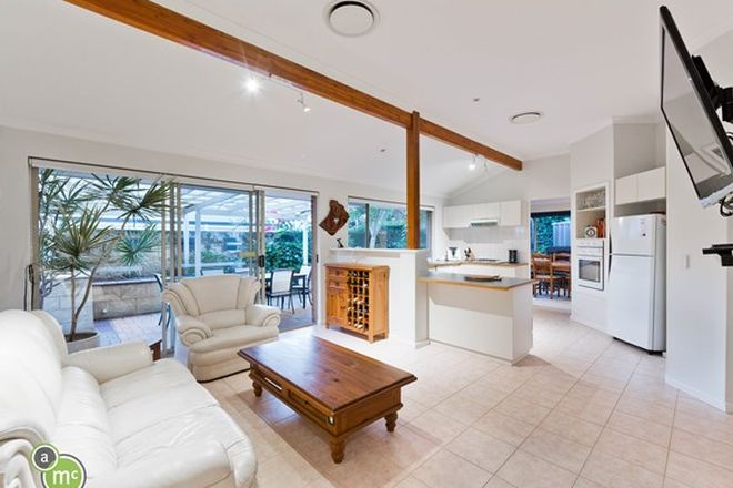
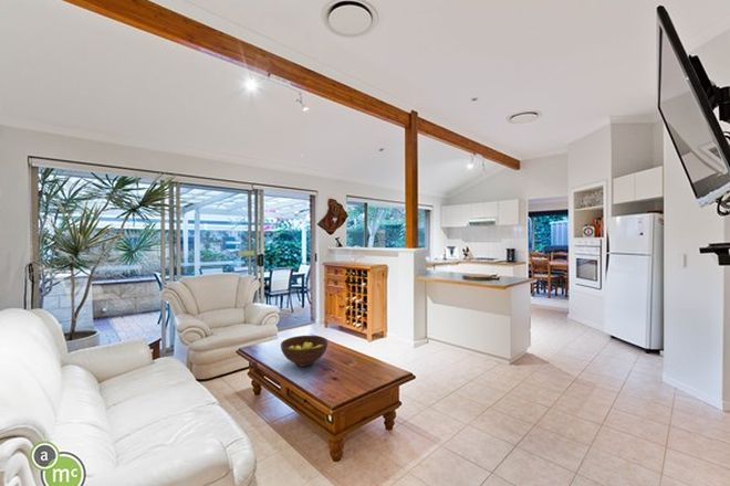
+ fruit bowl [280,335,328,368]
